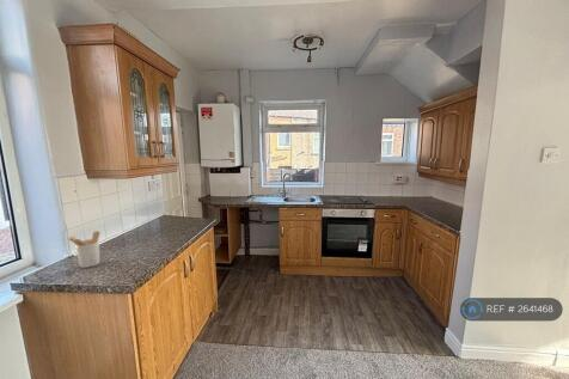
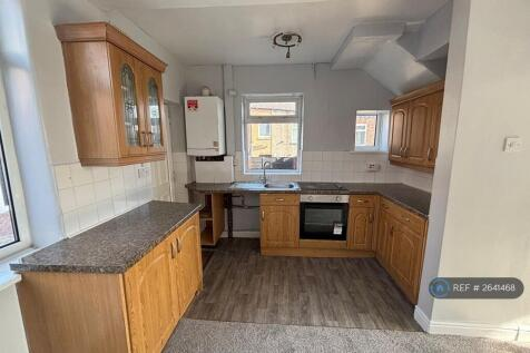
- utensil holder [66,231,102,269]
